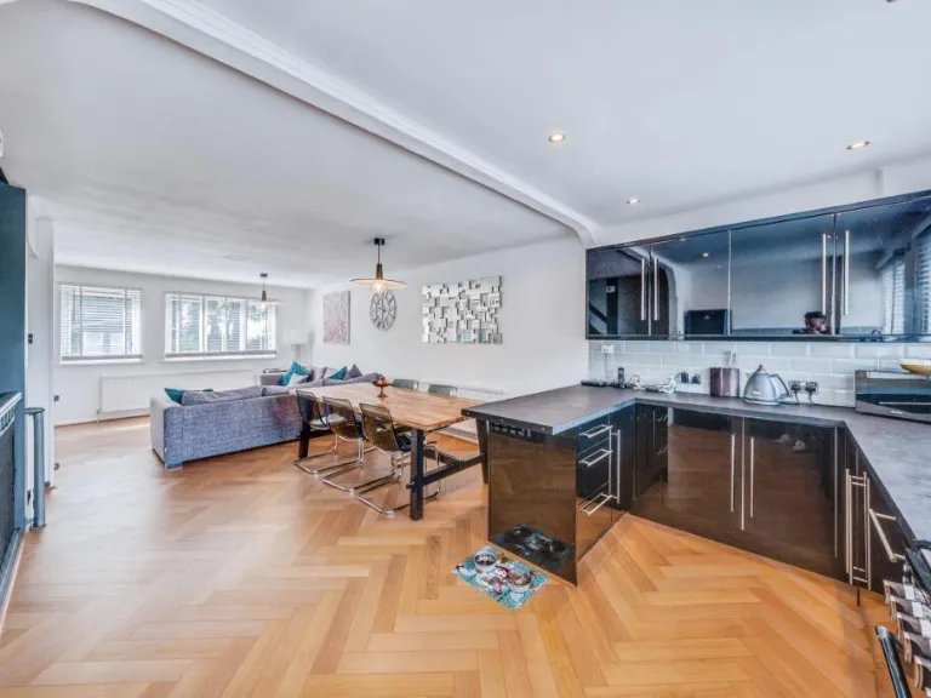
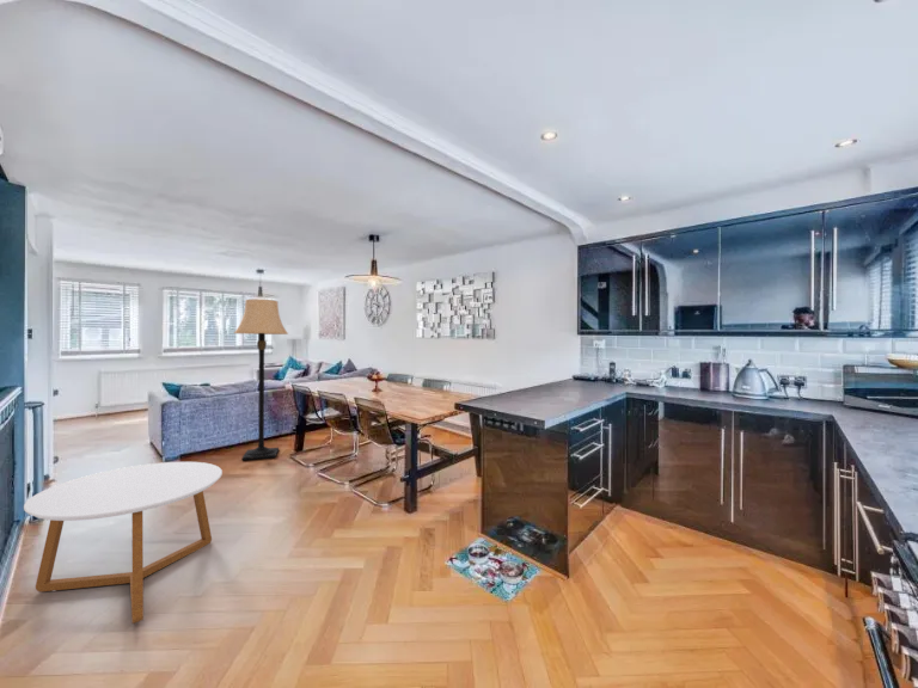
+ lamp [233,299,289,461]
+ coffee table [23,461,224,625]
